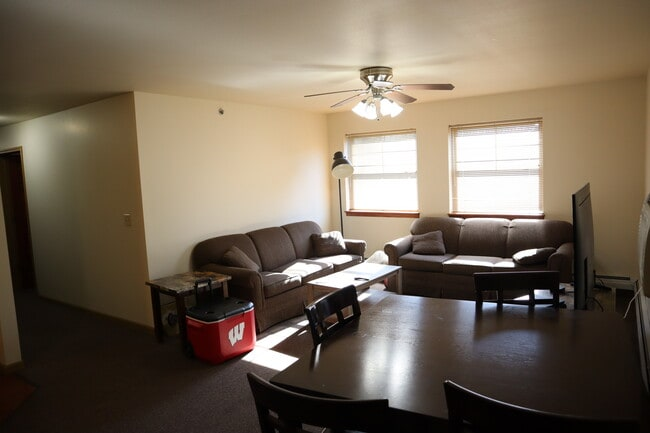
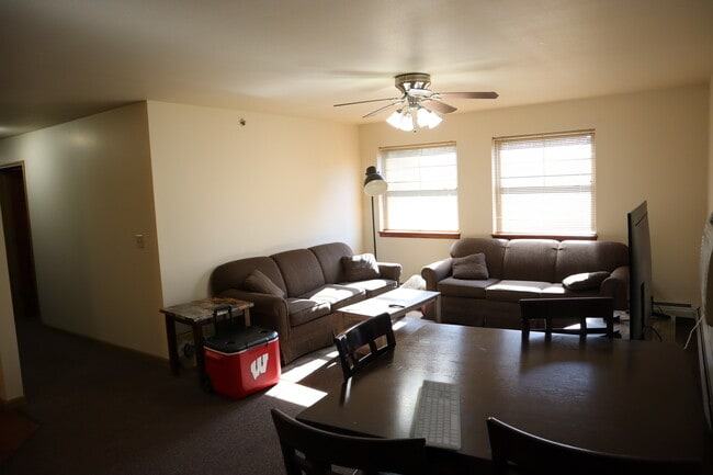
+ keyboard [414,378,462,451]
